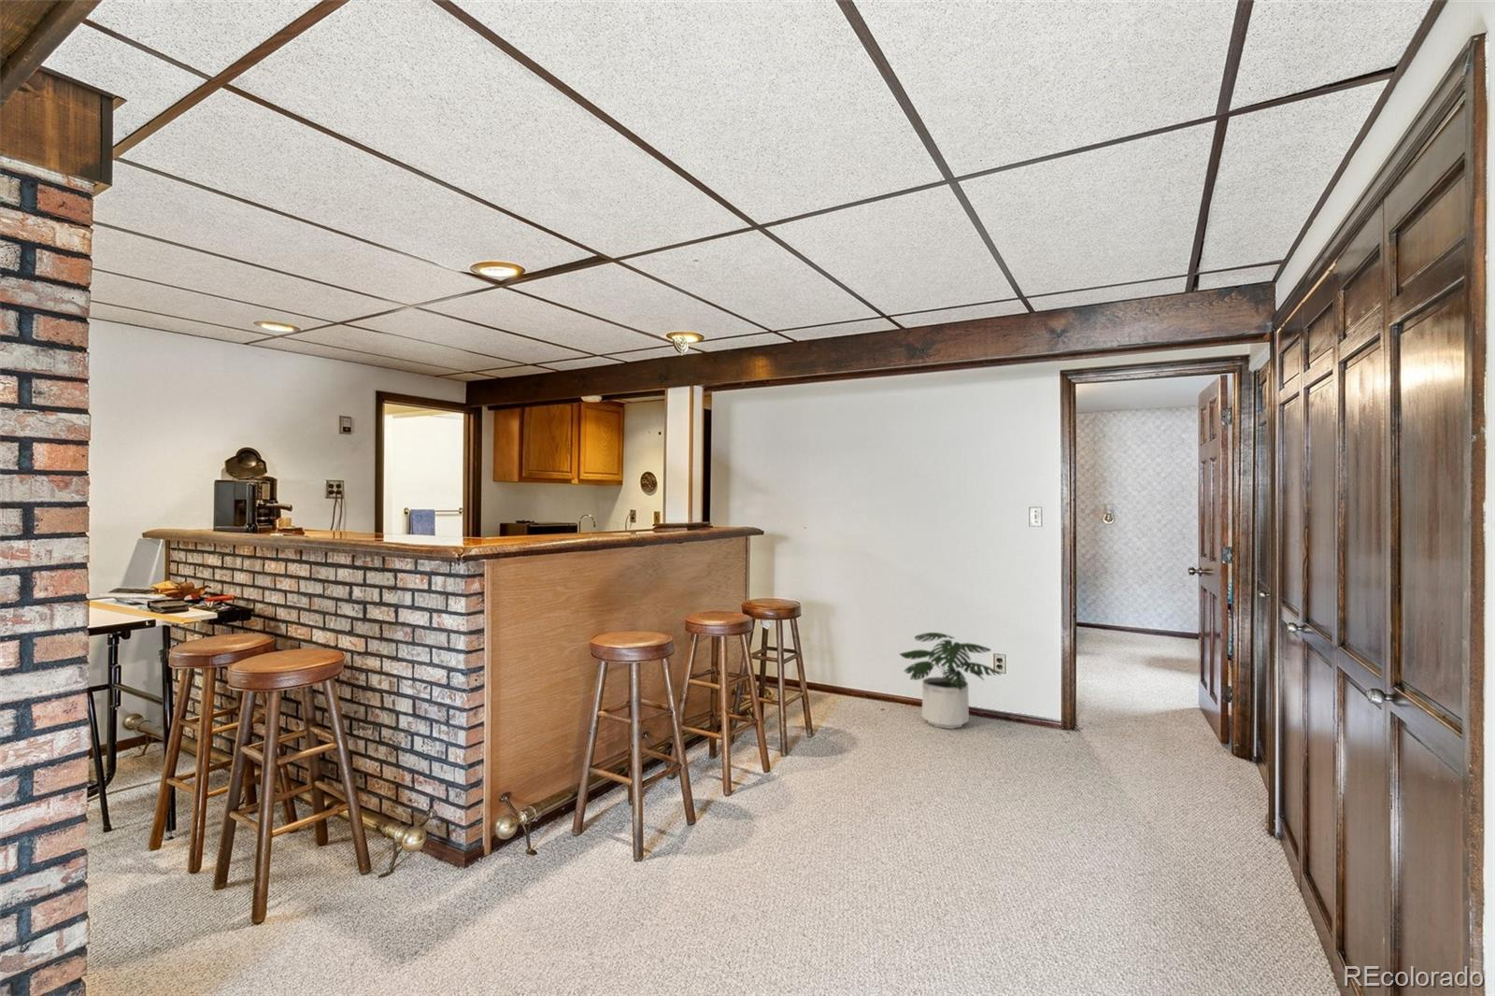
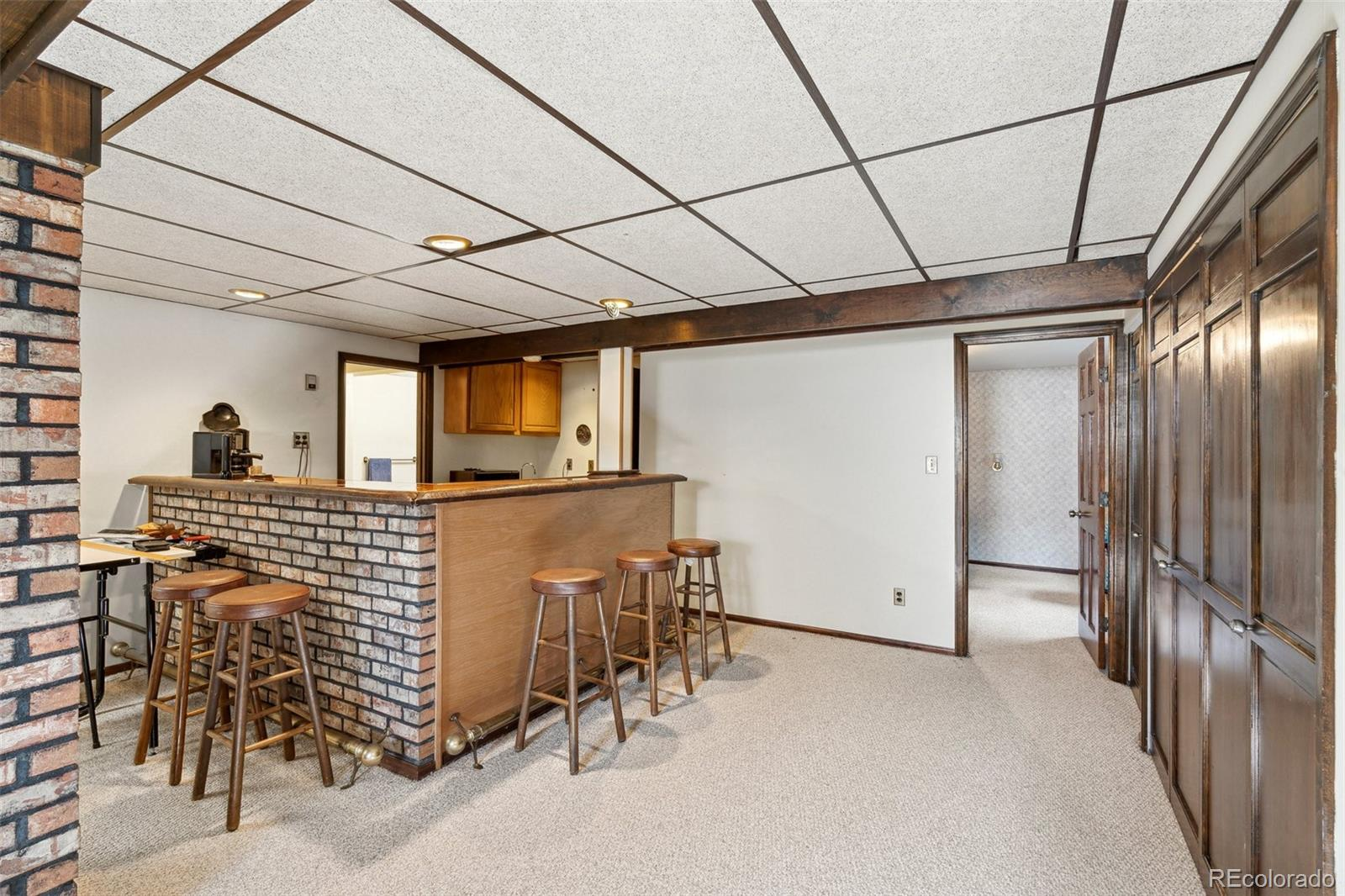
- potted plant [898,631,1003,729]
